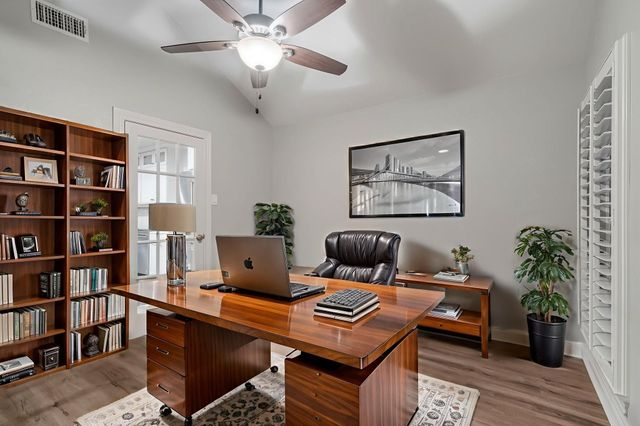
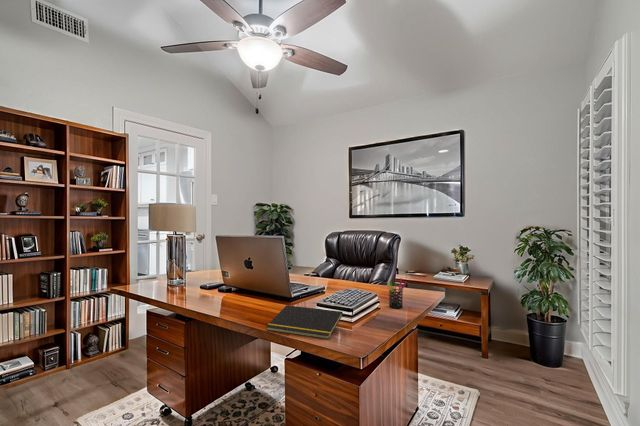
+ notepad [265,304,344,340]
+ pen holder [386,277,408,310]
